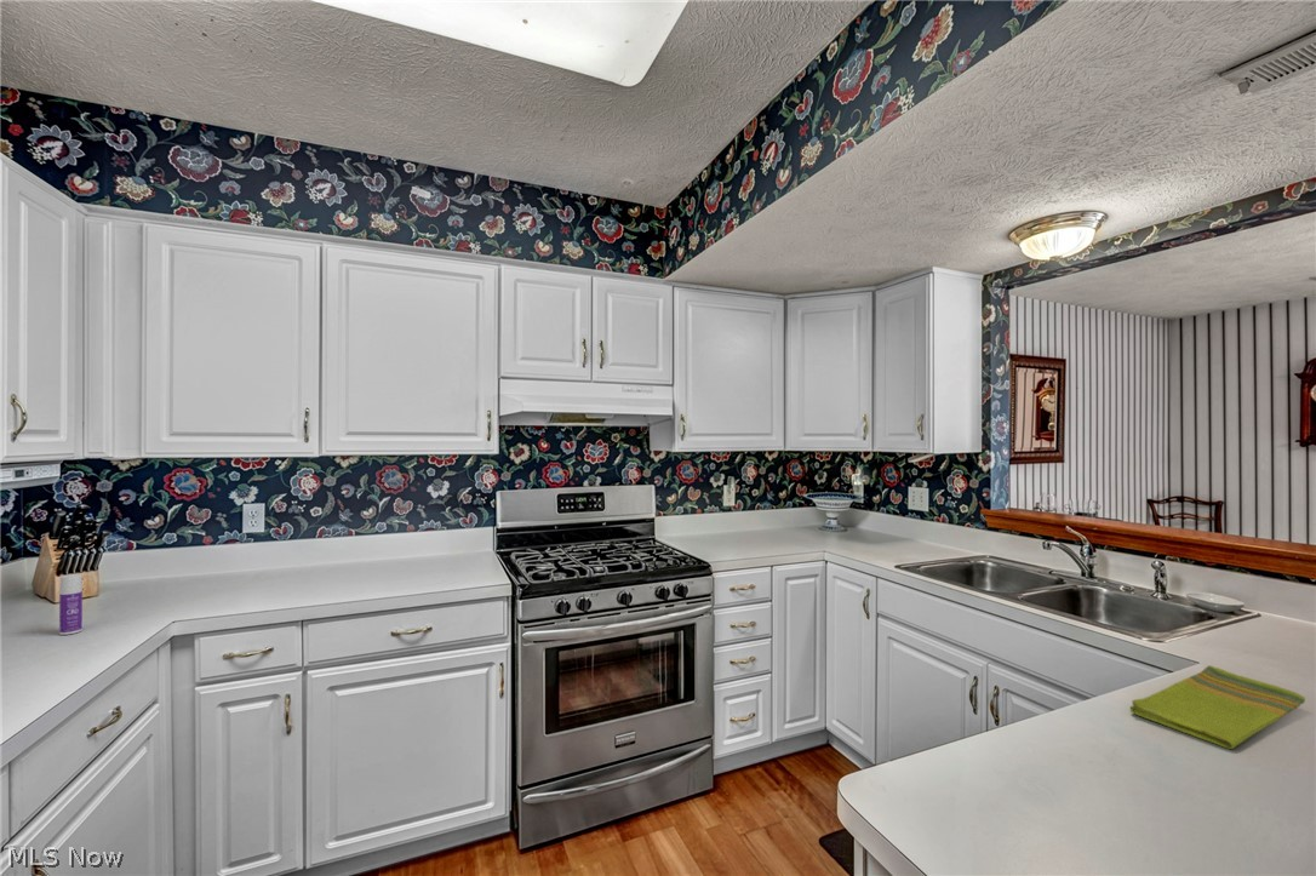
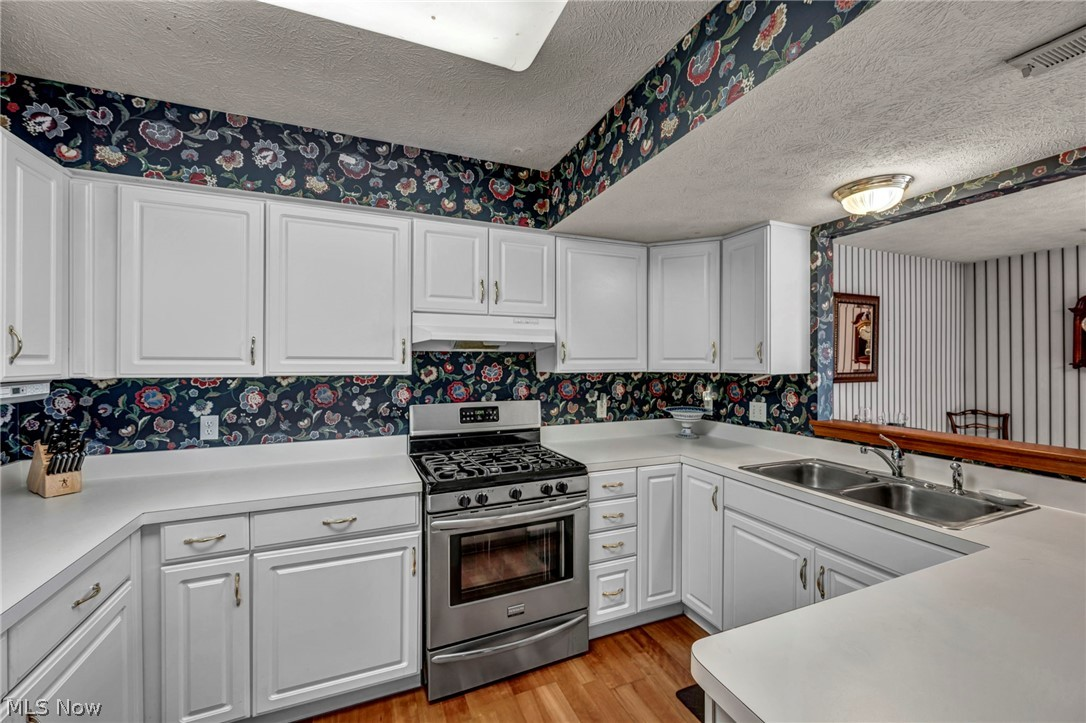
- bottle [58,573,84,636]
- dish towel [1129,664,1306,750]
